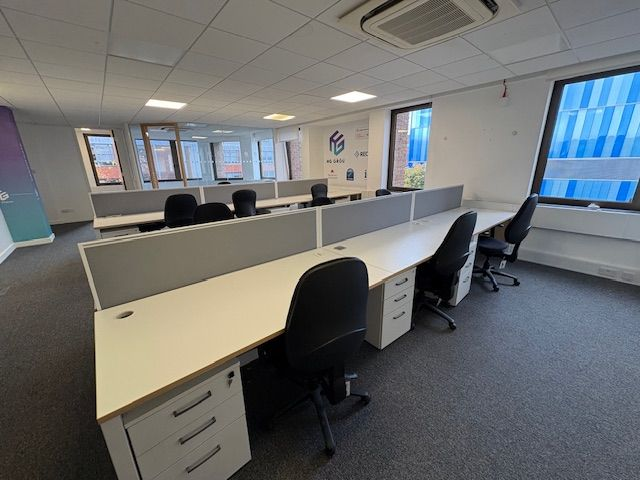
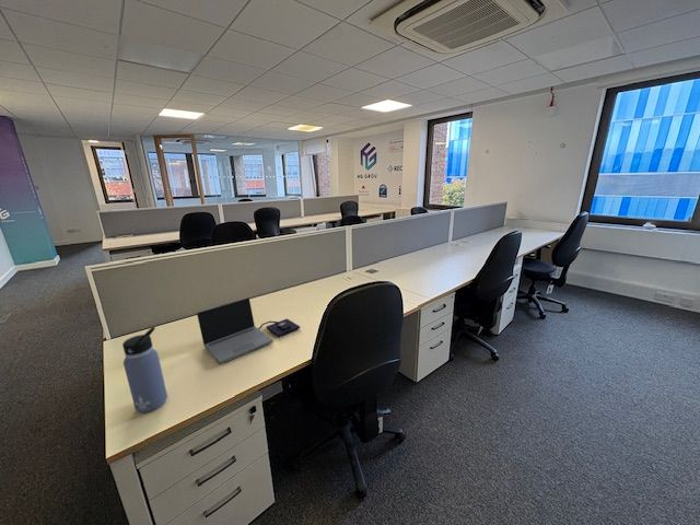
+ laptop computer [196,296,301,365]
+ water bottle [121,326,168,413]
